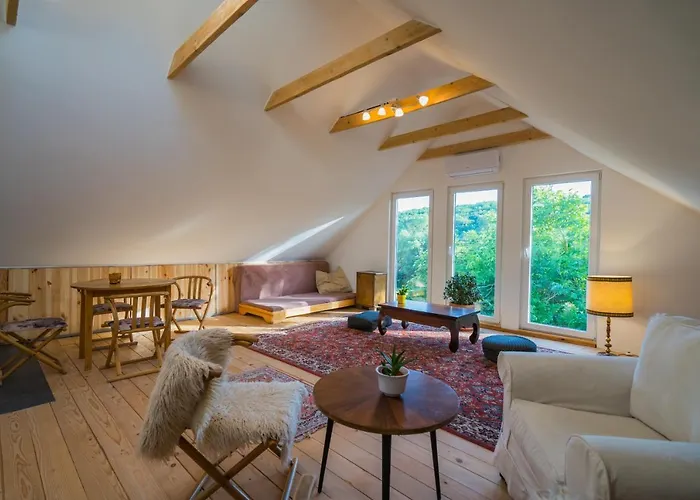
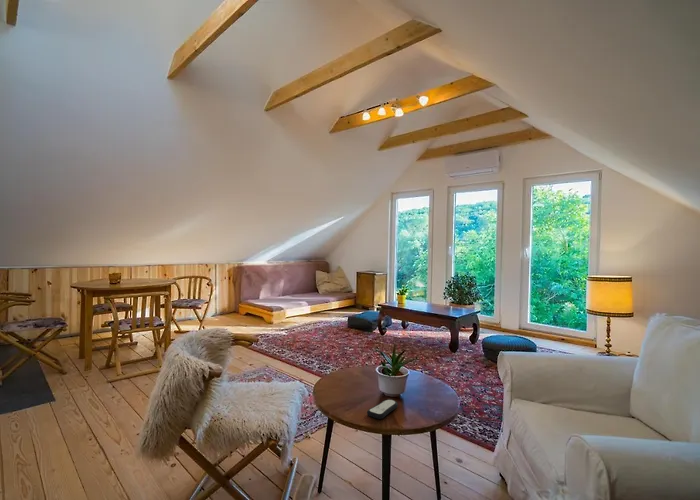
+ remote control [366,399,399,420]
